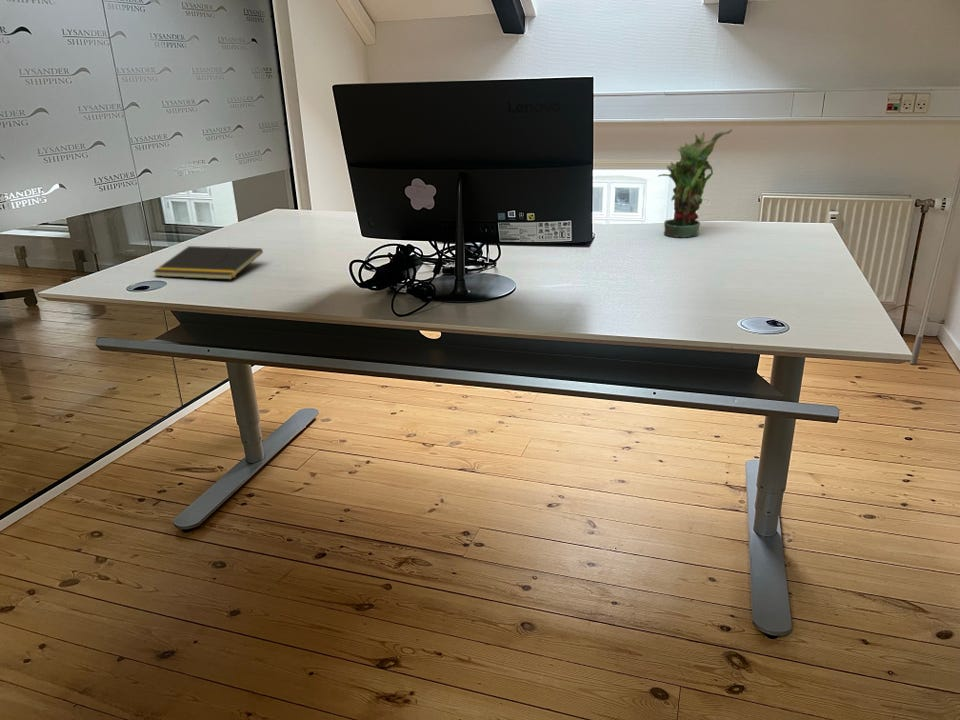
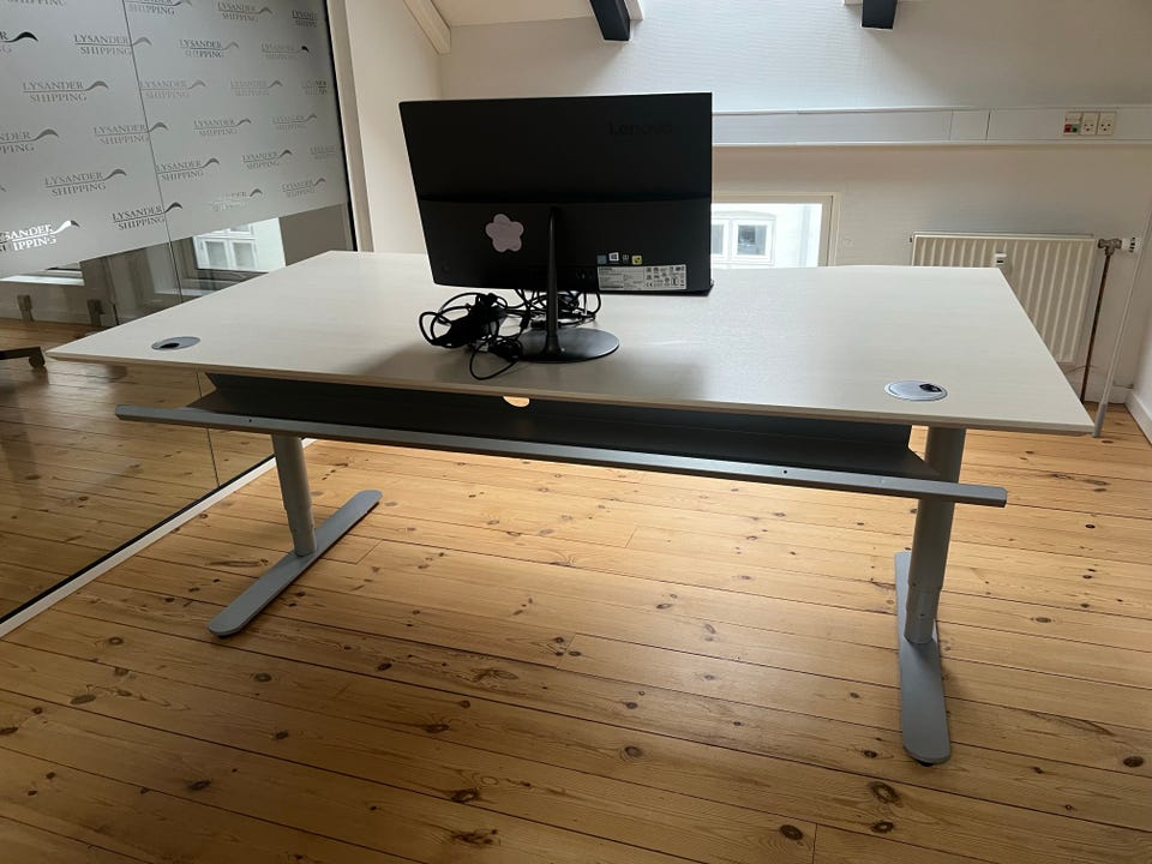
- notepad [152,245,264,281]
- potted plant [657,128,733,238]
